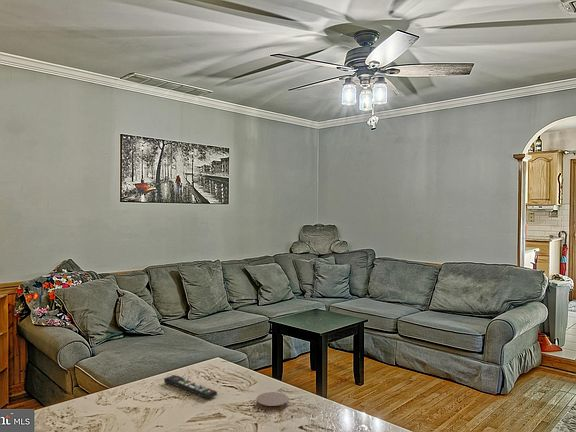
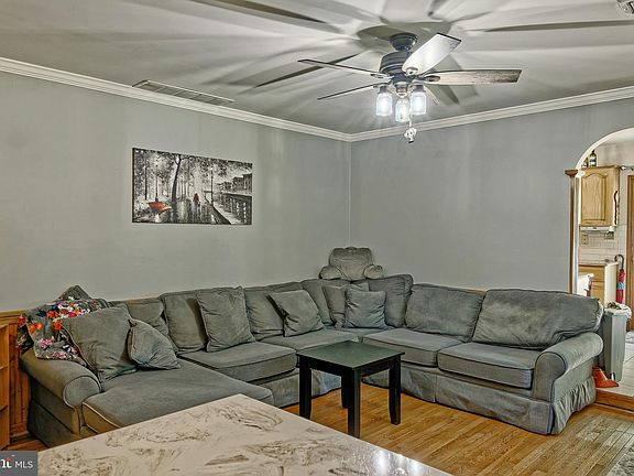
- remote control [163,374,218,400]
- coaster [255,391,290,411]
